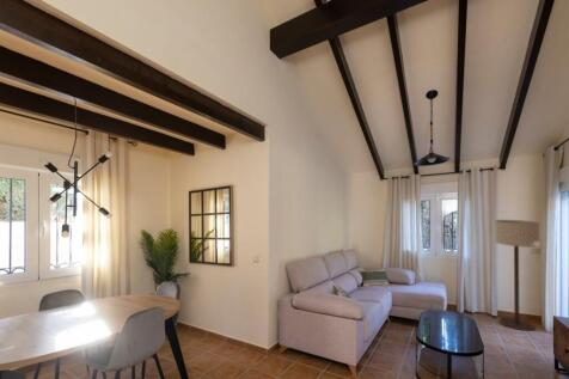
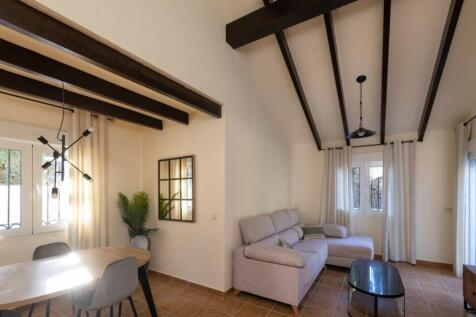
- floor lamp [494,219,540,332]
